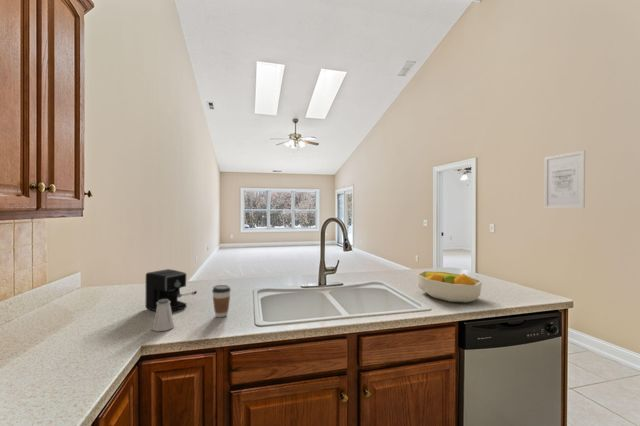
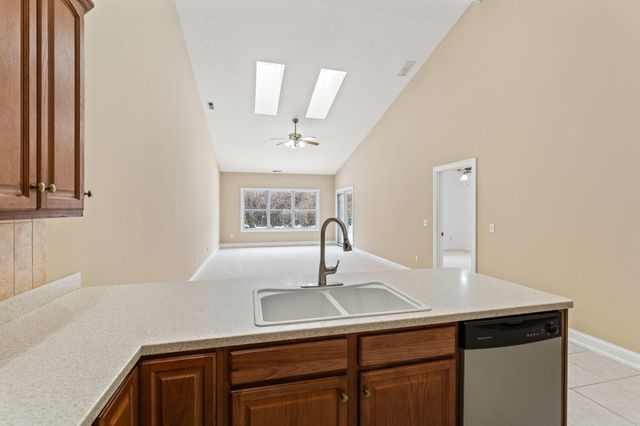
- wall art [543,149,586,210]
- coffee maker [145,268,198,313]
- fruit bowl [416,270,483,304]
- saltshaker [151,299,175,332]
- coffee cup [211,284,232,318]
